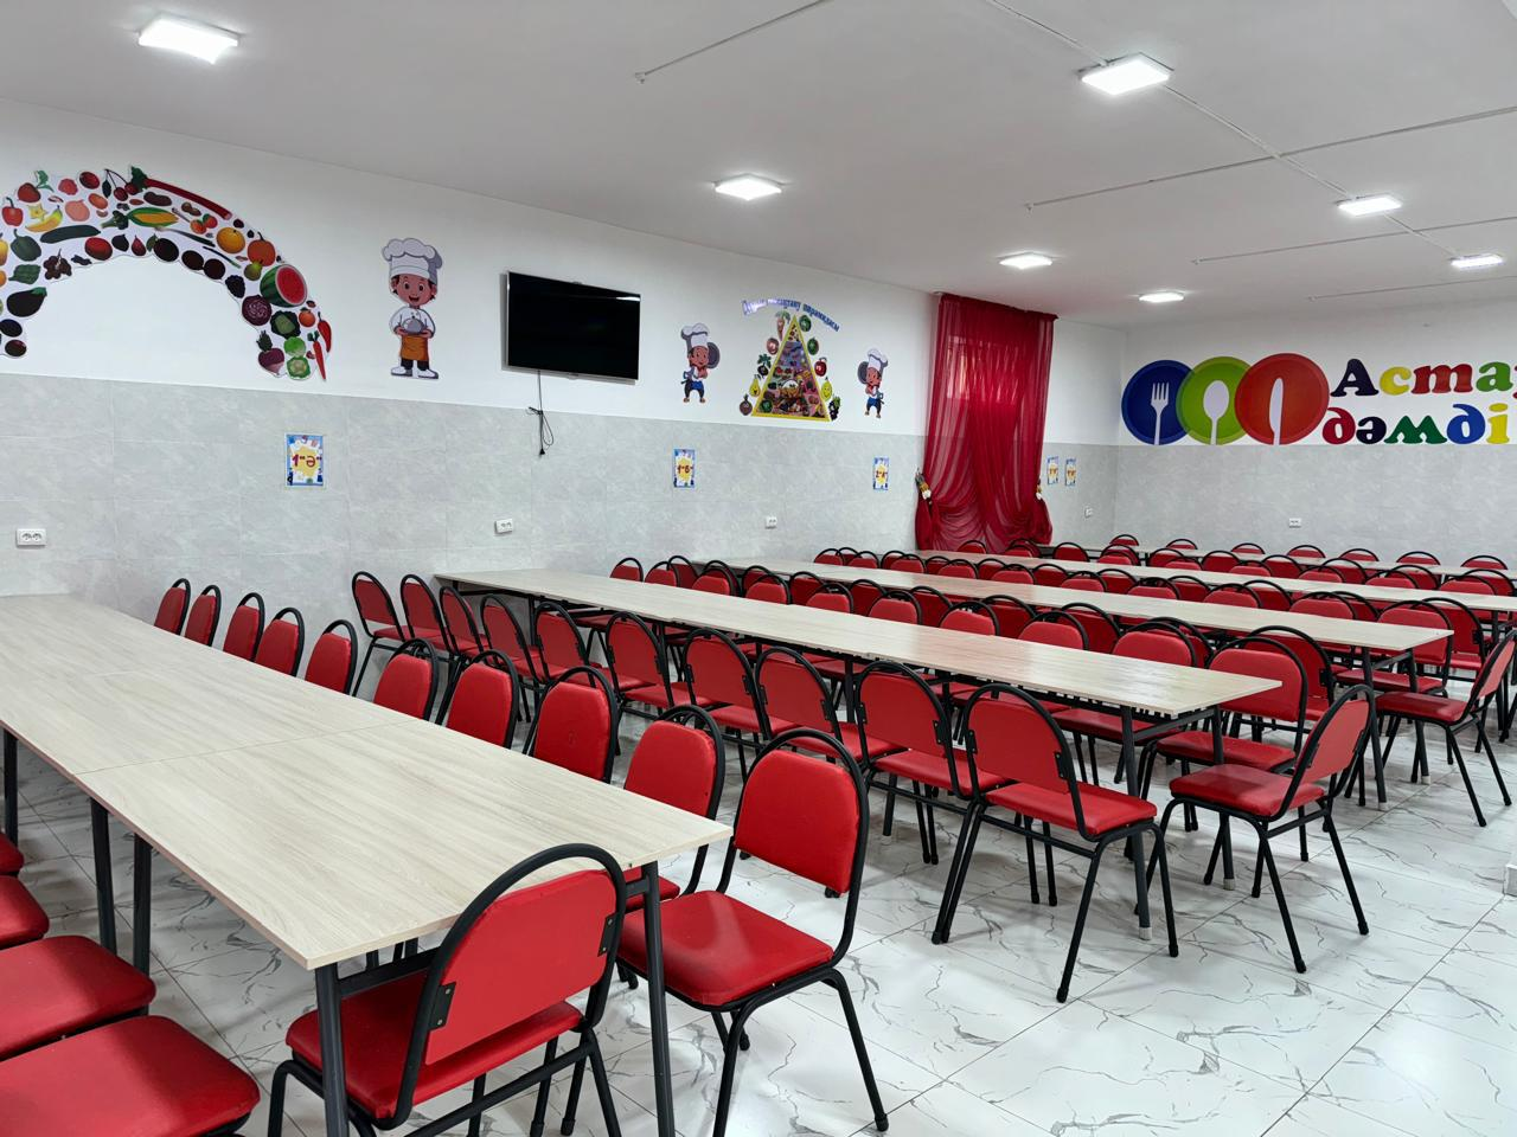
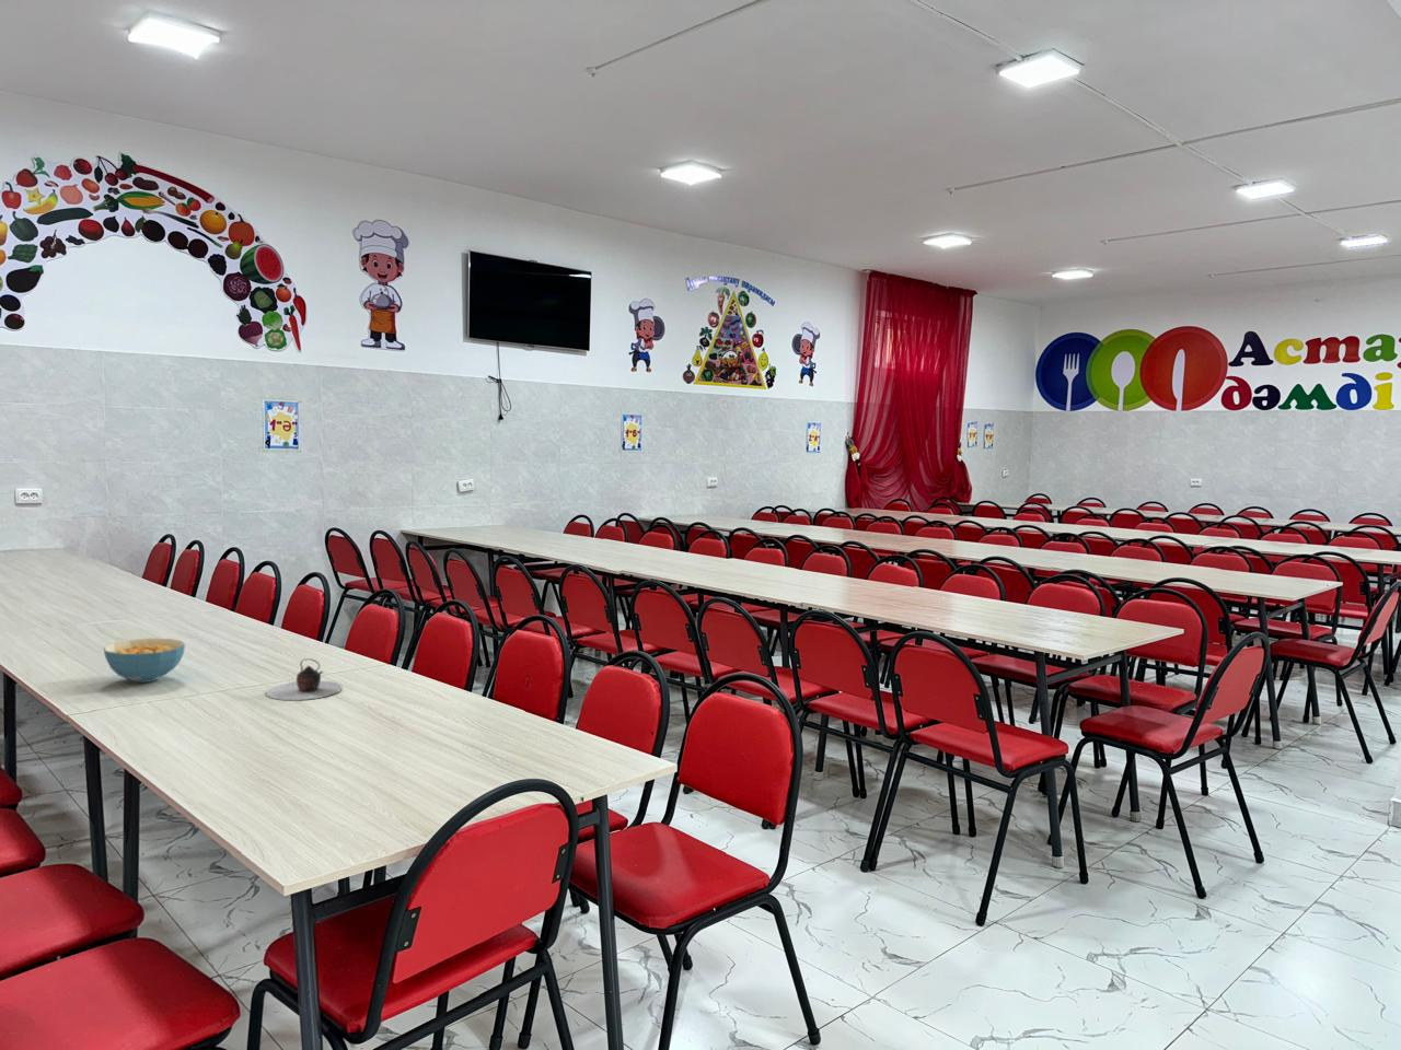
+ teapot [265,657,344,701]
+ cereal bowl [103,638,186,684]
